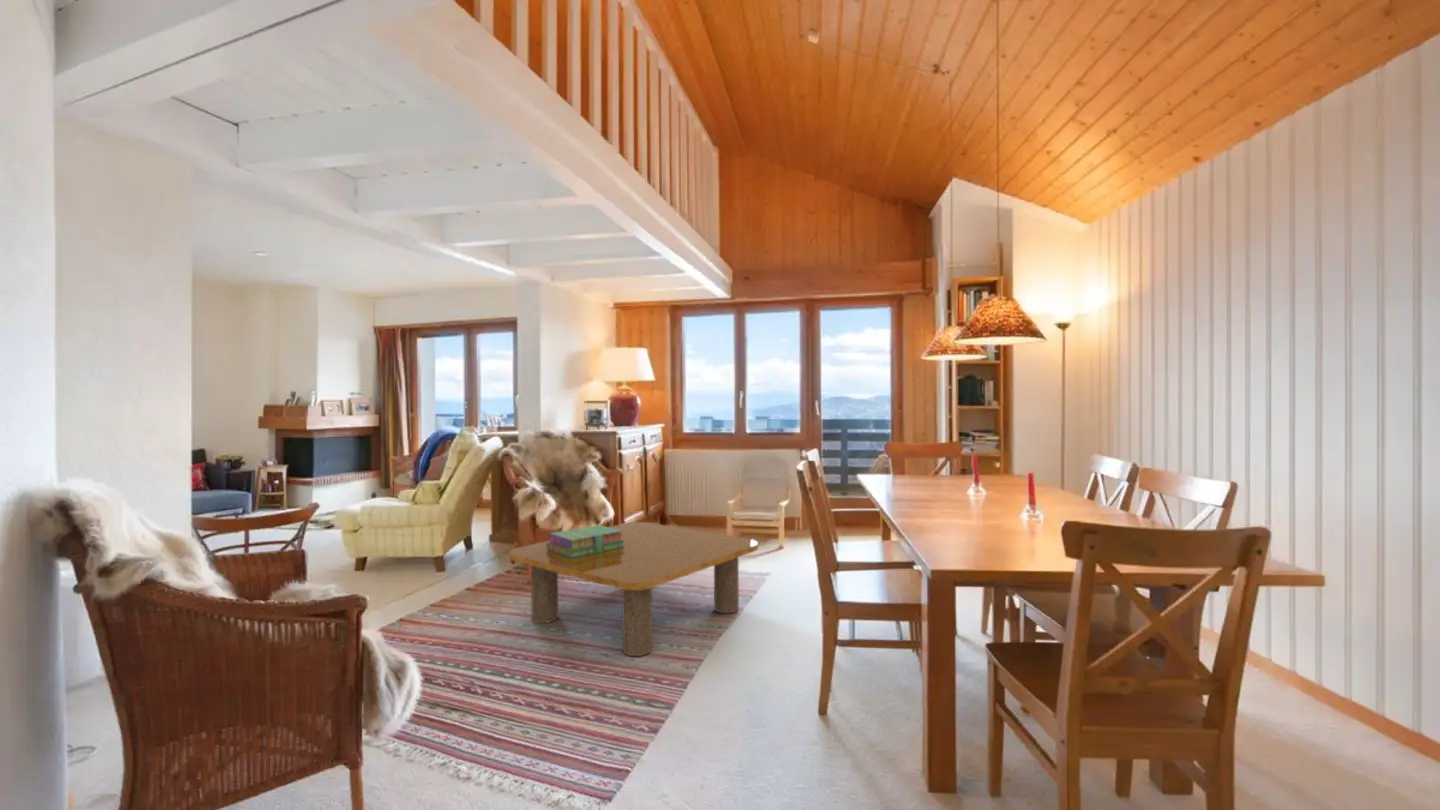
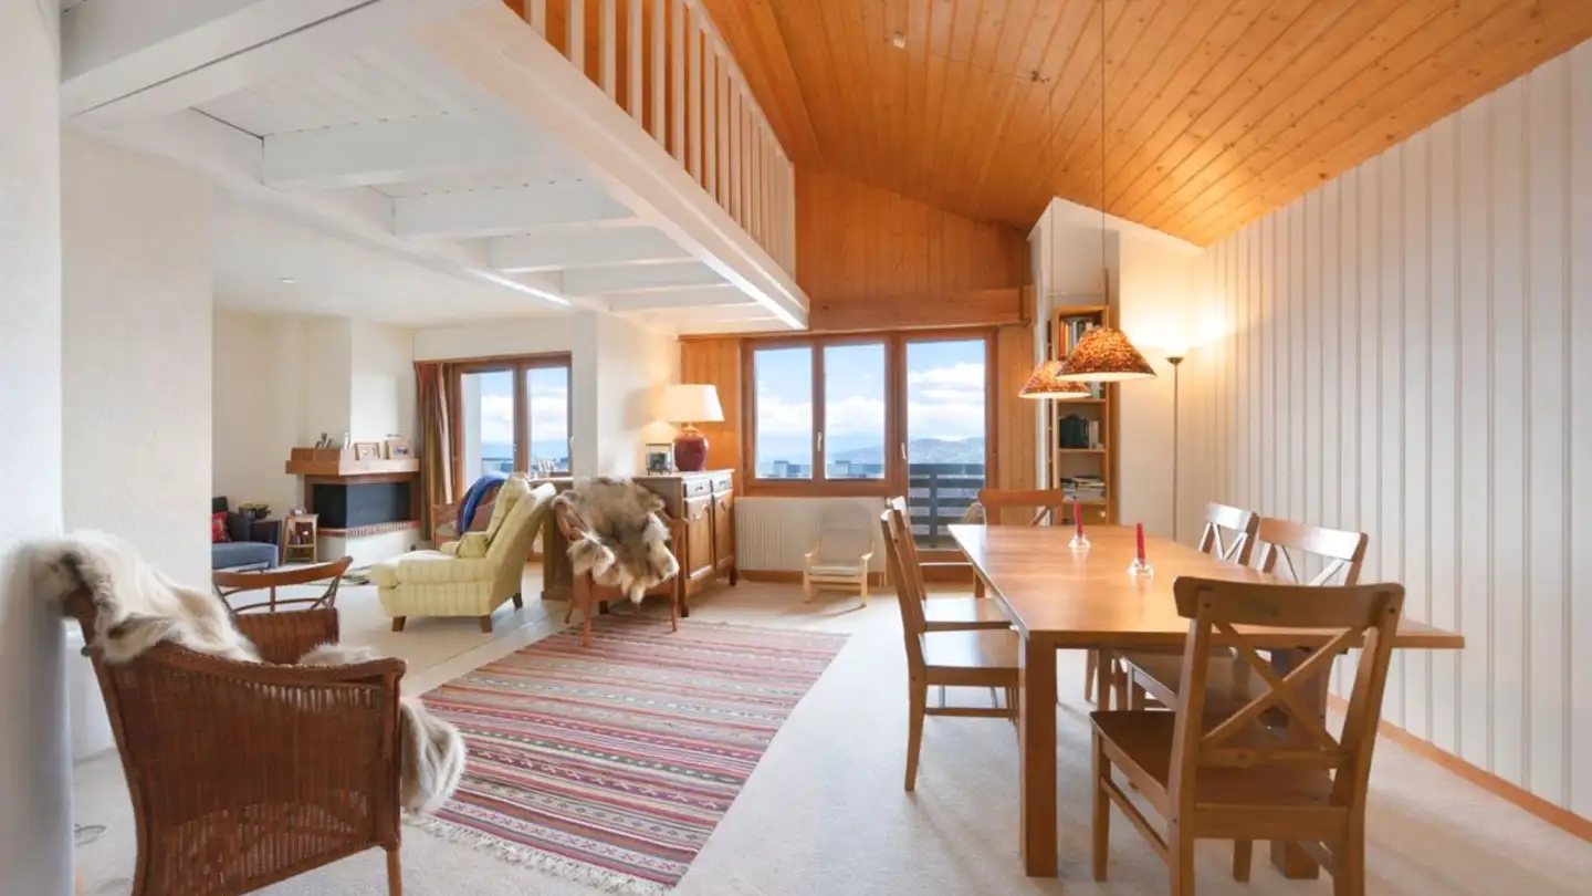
- coffee table [508,521,759,657]
- stack of books [547,524,625,558]
